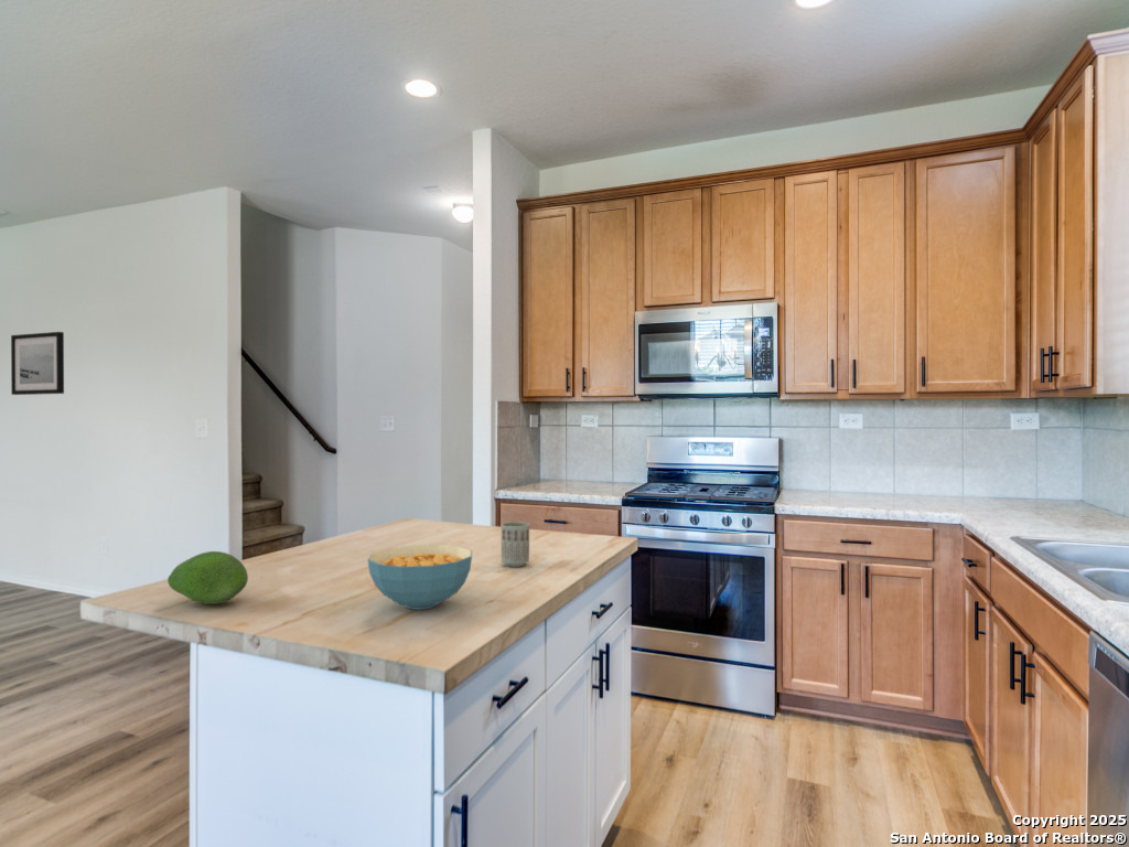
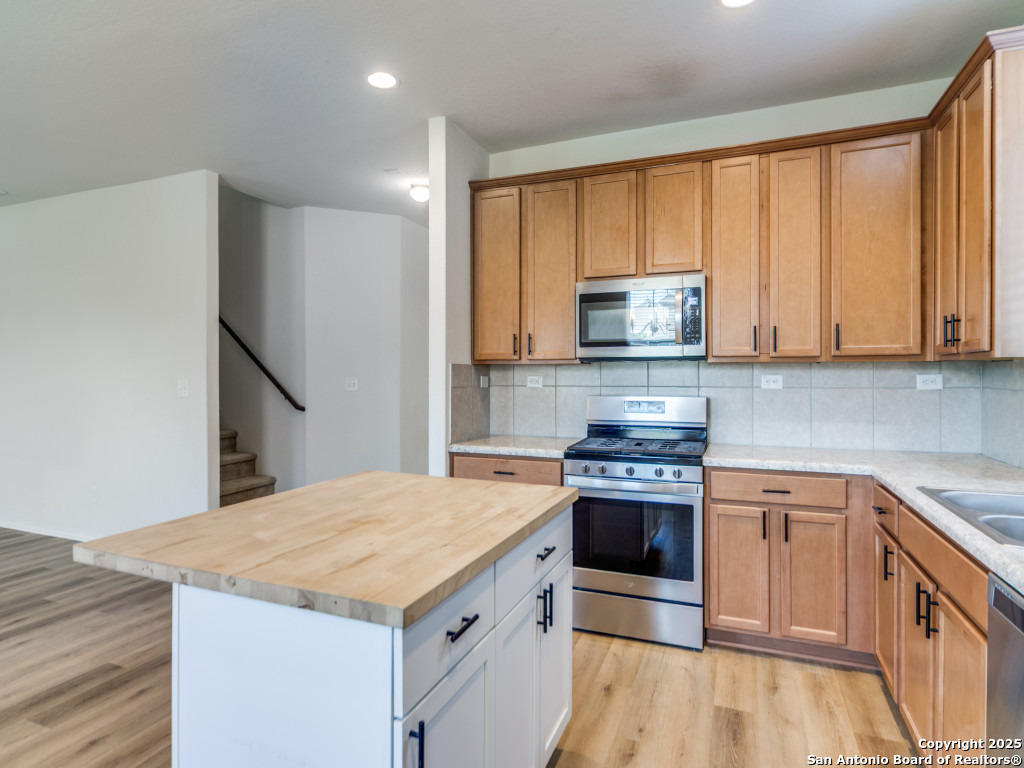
- cereal bowl [366,544,473,611]
- fruit [166,550,249,605]
- cup [501,521,530,568]
- wall art [10,331,65,396]
